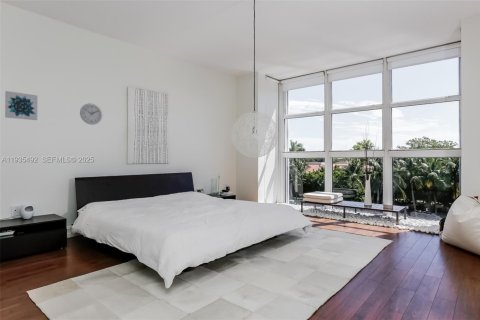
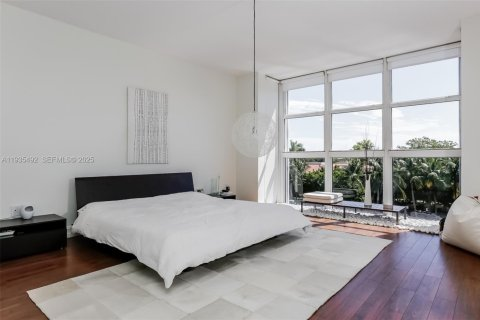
- wall clock [79,102,103,126]
- wall art [4,90,38,121]
